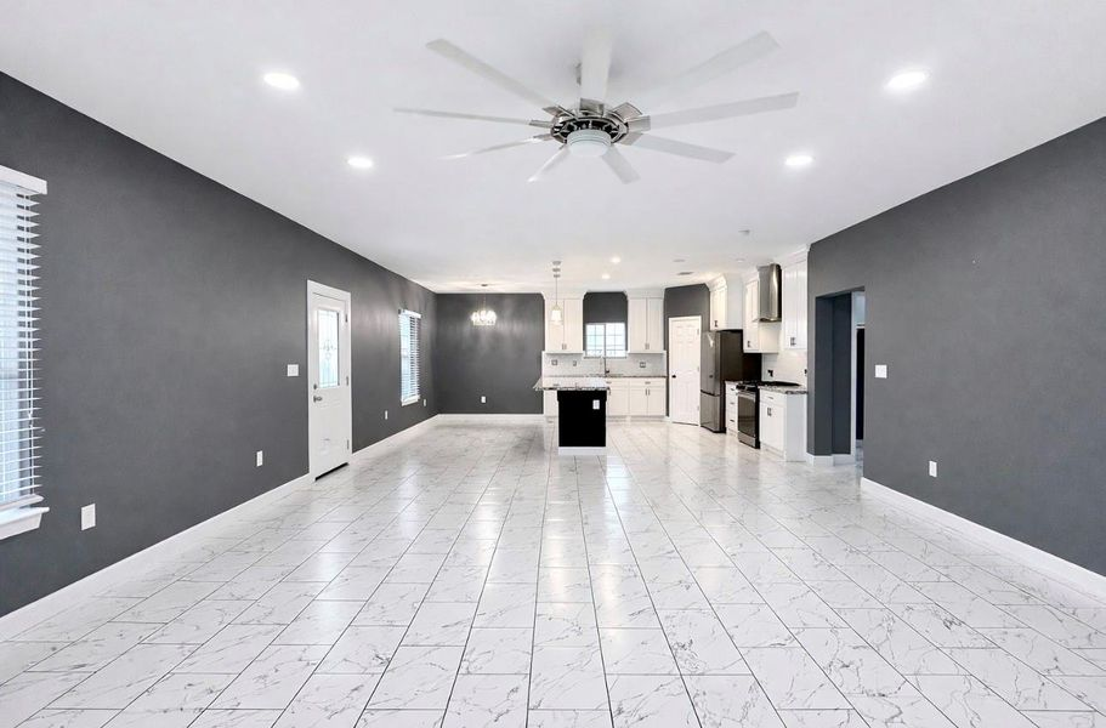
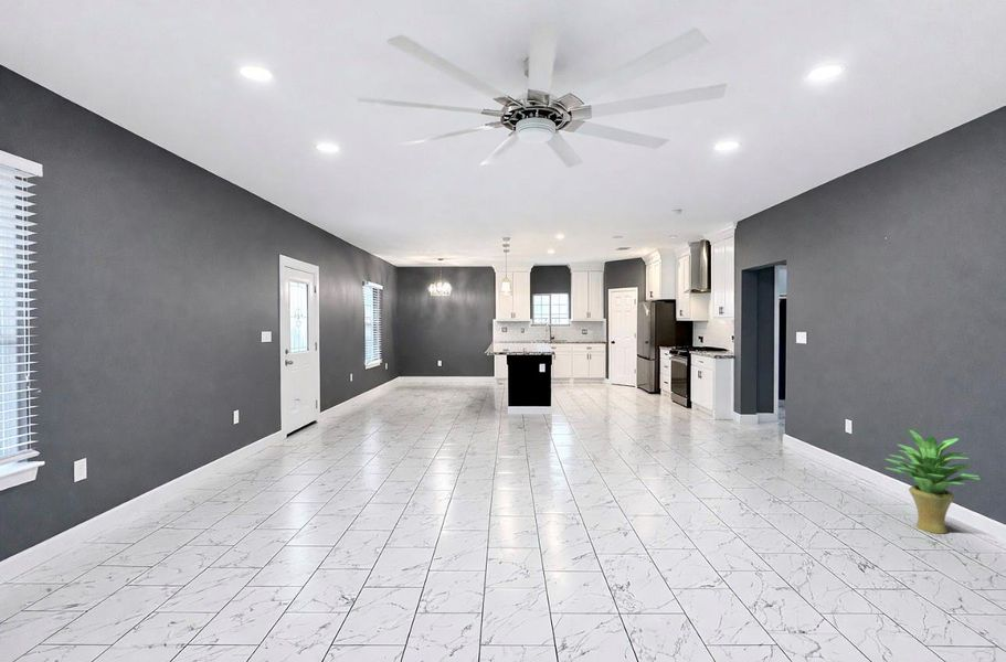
+ potted plant [885,429,982,535]
